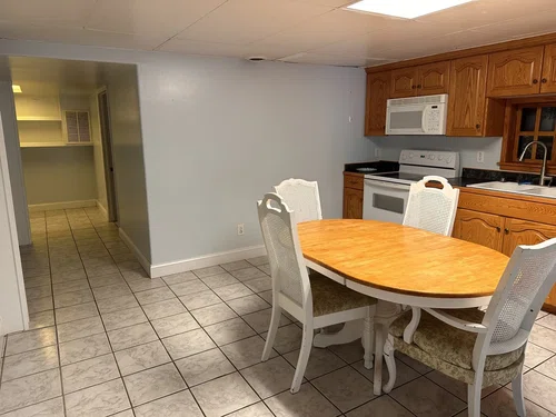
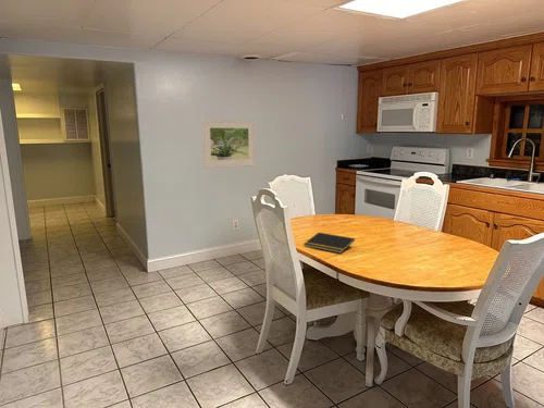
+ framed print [201,119,257,170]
+ notepad [304,232,356,255]
